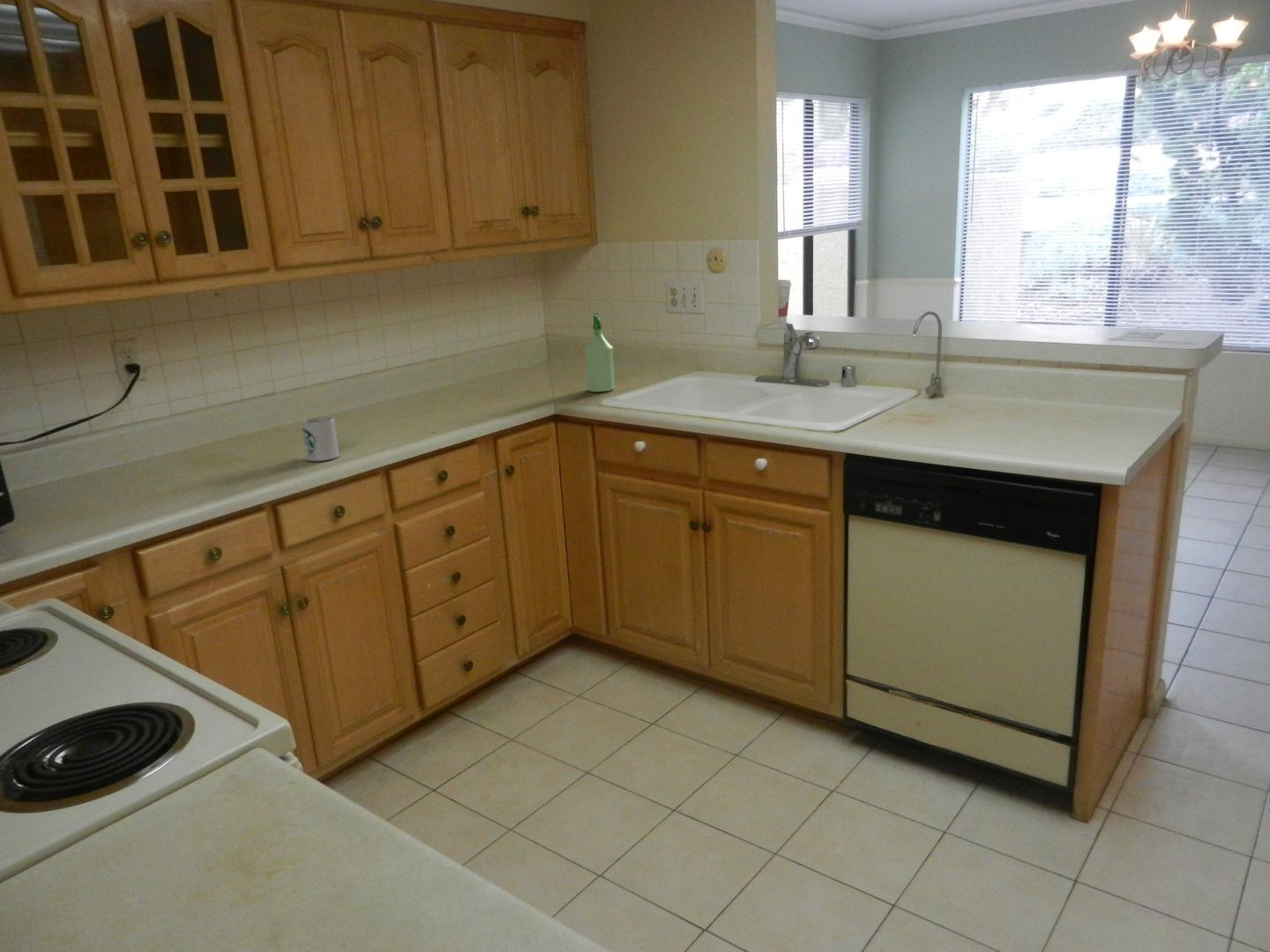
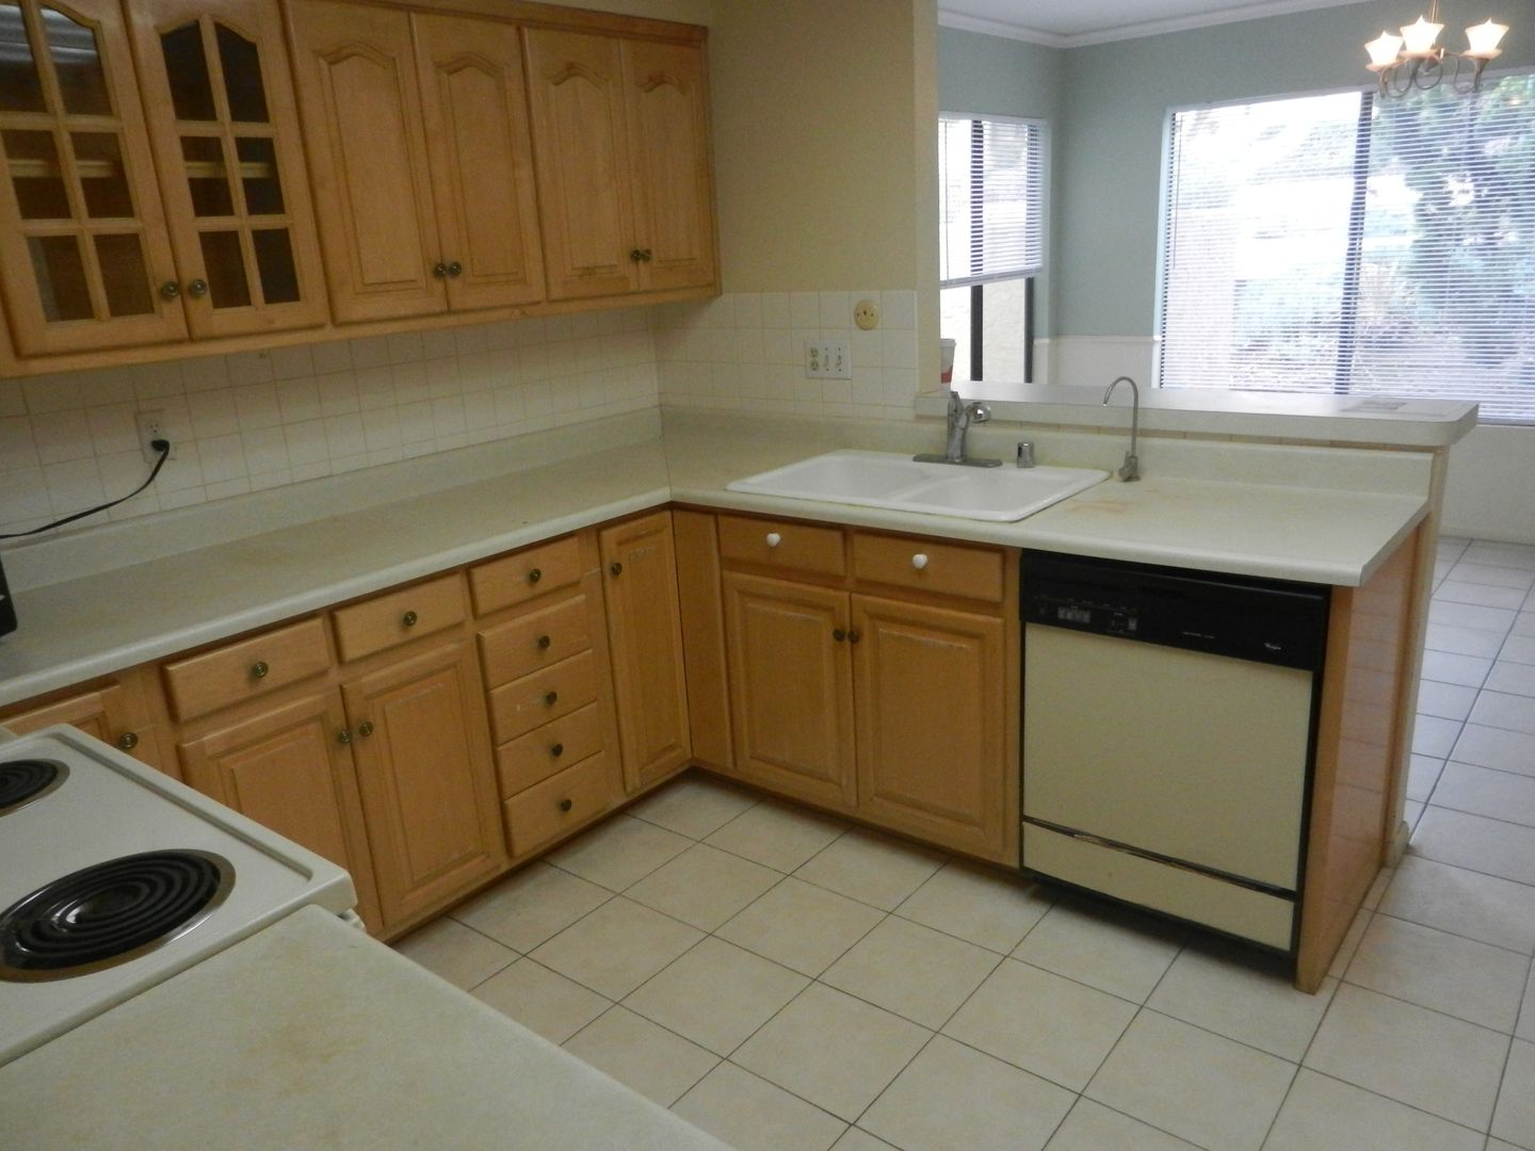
- mug [300,416,340,462]
- spray bottle [583,312,616,393]
